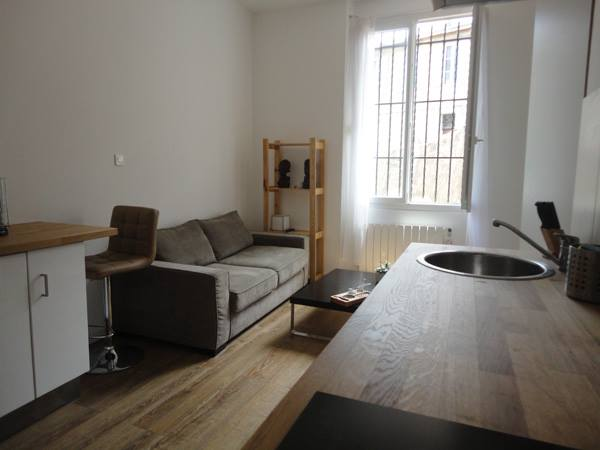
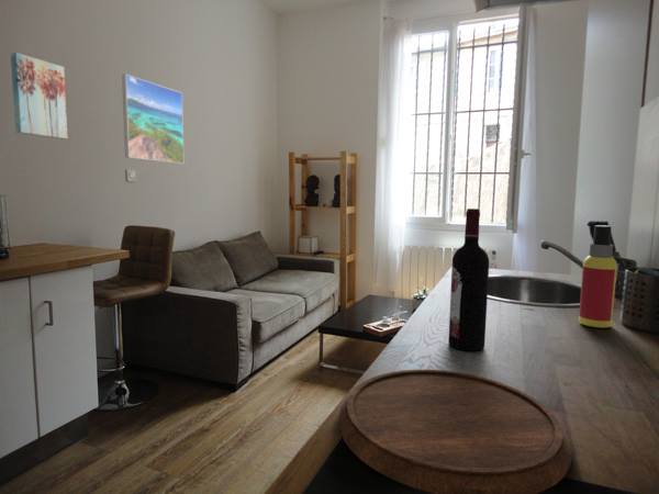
+ wall art [10,52,69,141]
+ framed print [121,74,185,165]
+ cutting board [338,369,573,494]
+ spray bottle [578,224,618,329]
+ wine bottle [448,207,490,351]
